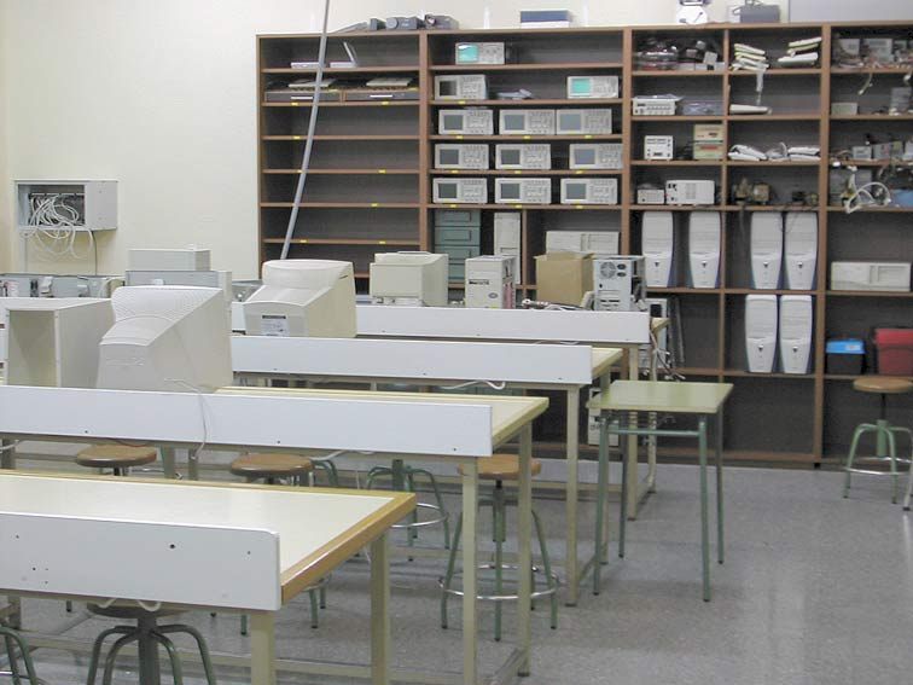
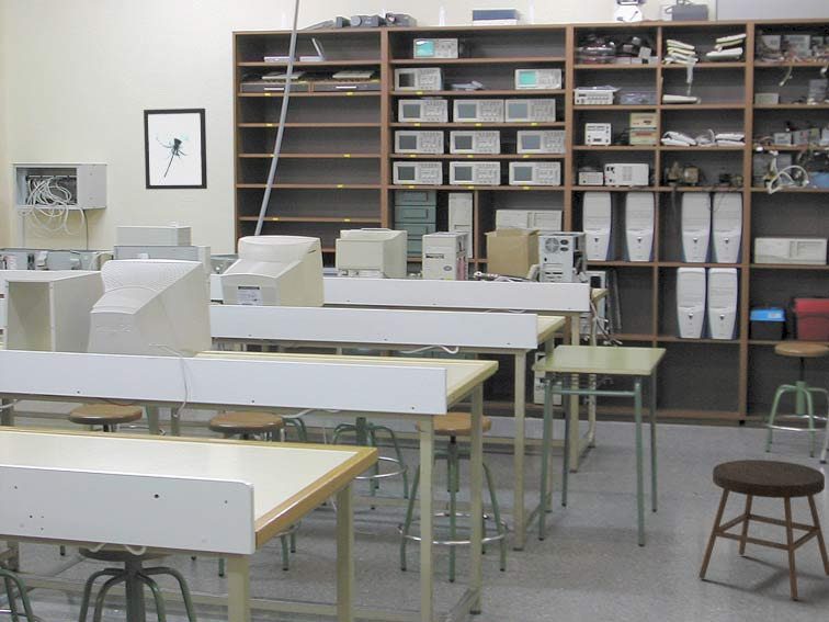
+ stool [697,459,829,601]
+ wall art [143,108,208,191]
